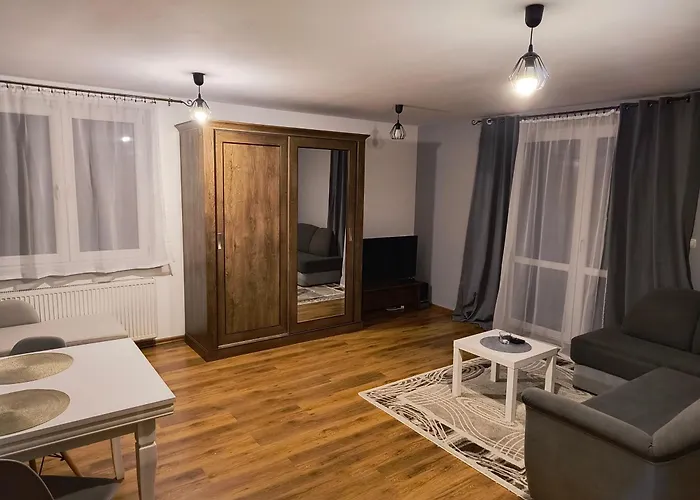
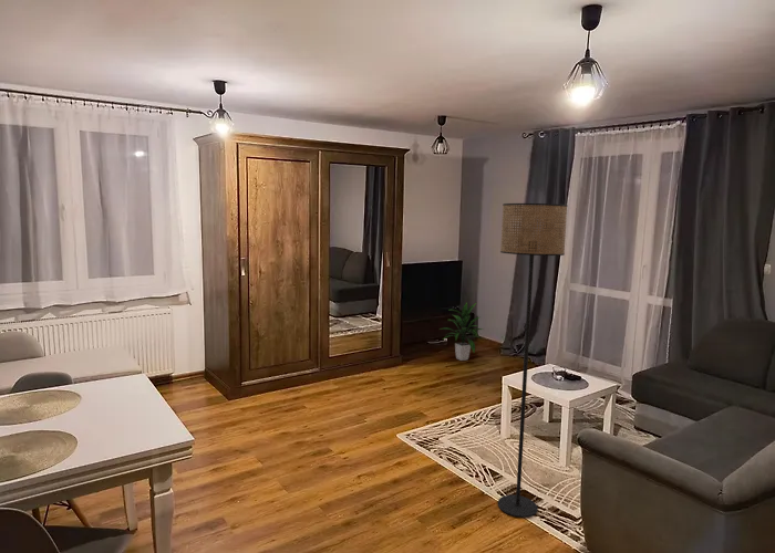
+ floor lamp [497,202,569,519]
+ indoor plant [440,301,484,362]
